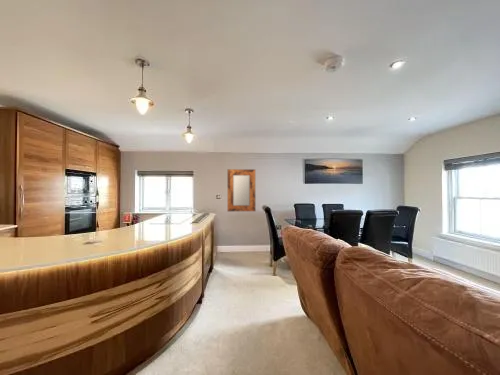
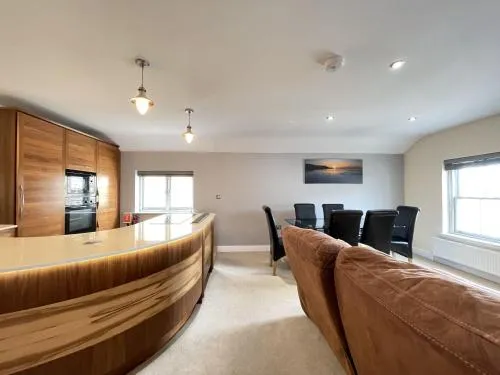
- home mirror [227,168,256,212]
